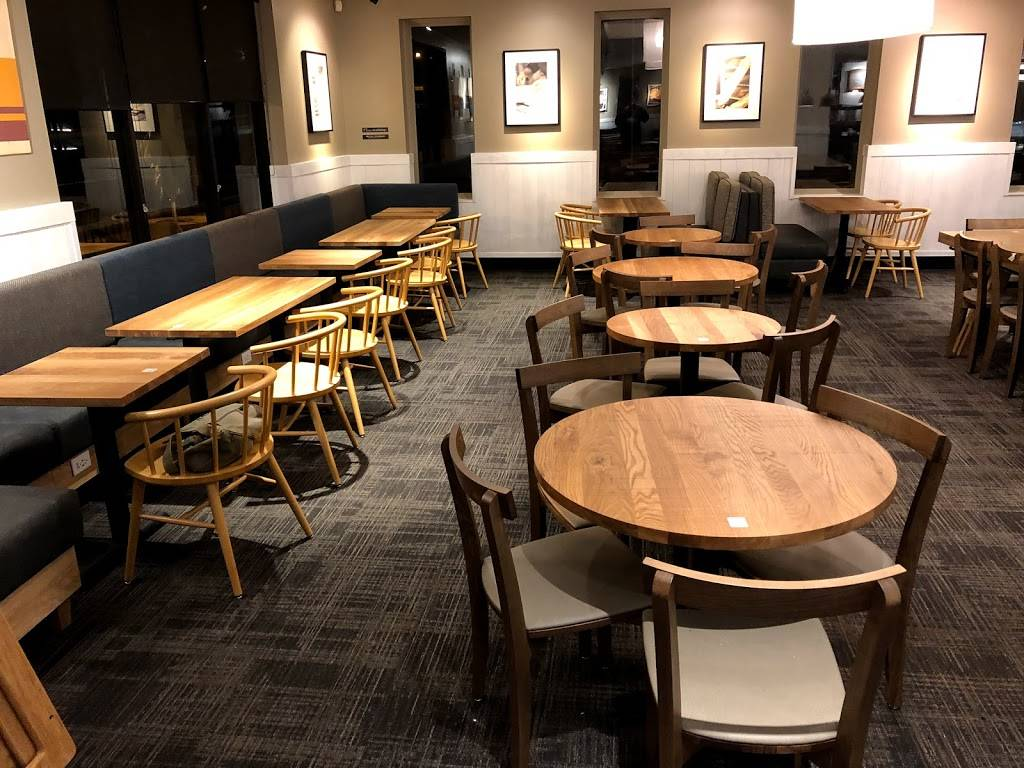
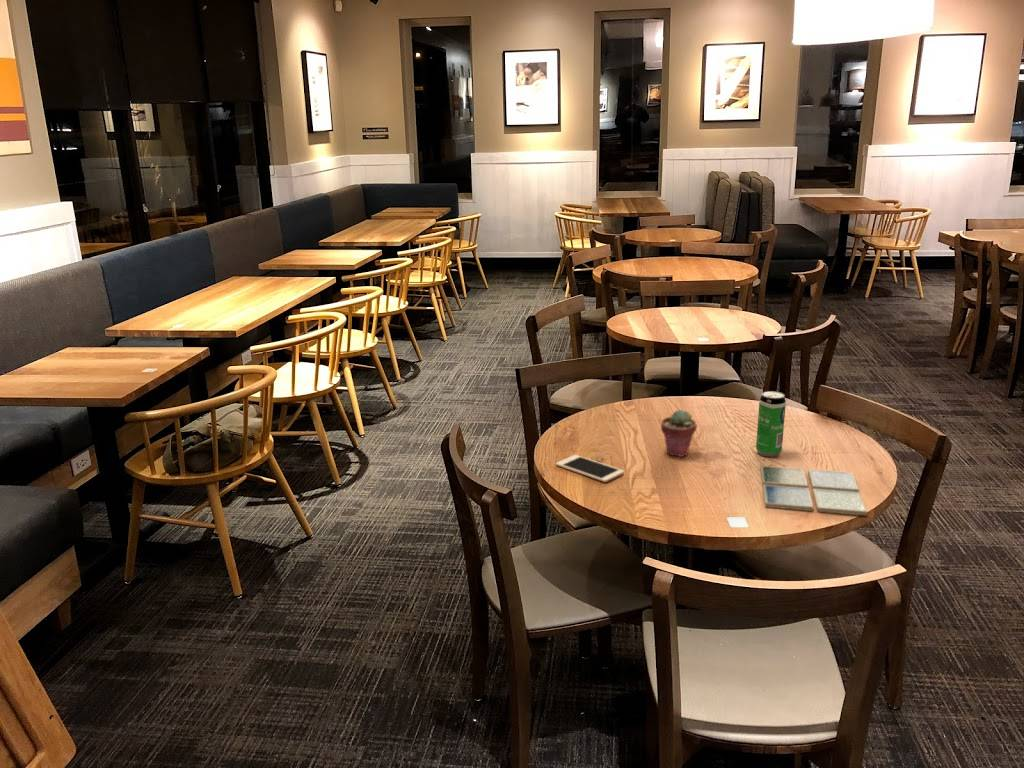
+ beverage can [755,390,787,458]
+ drink coaster [760,465,868,516]
+ cell phone [555,454,625,483]
+ potted succulent [660,408,697,458]
